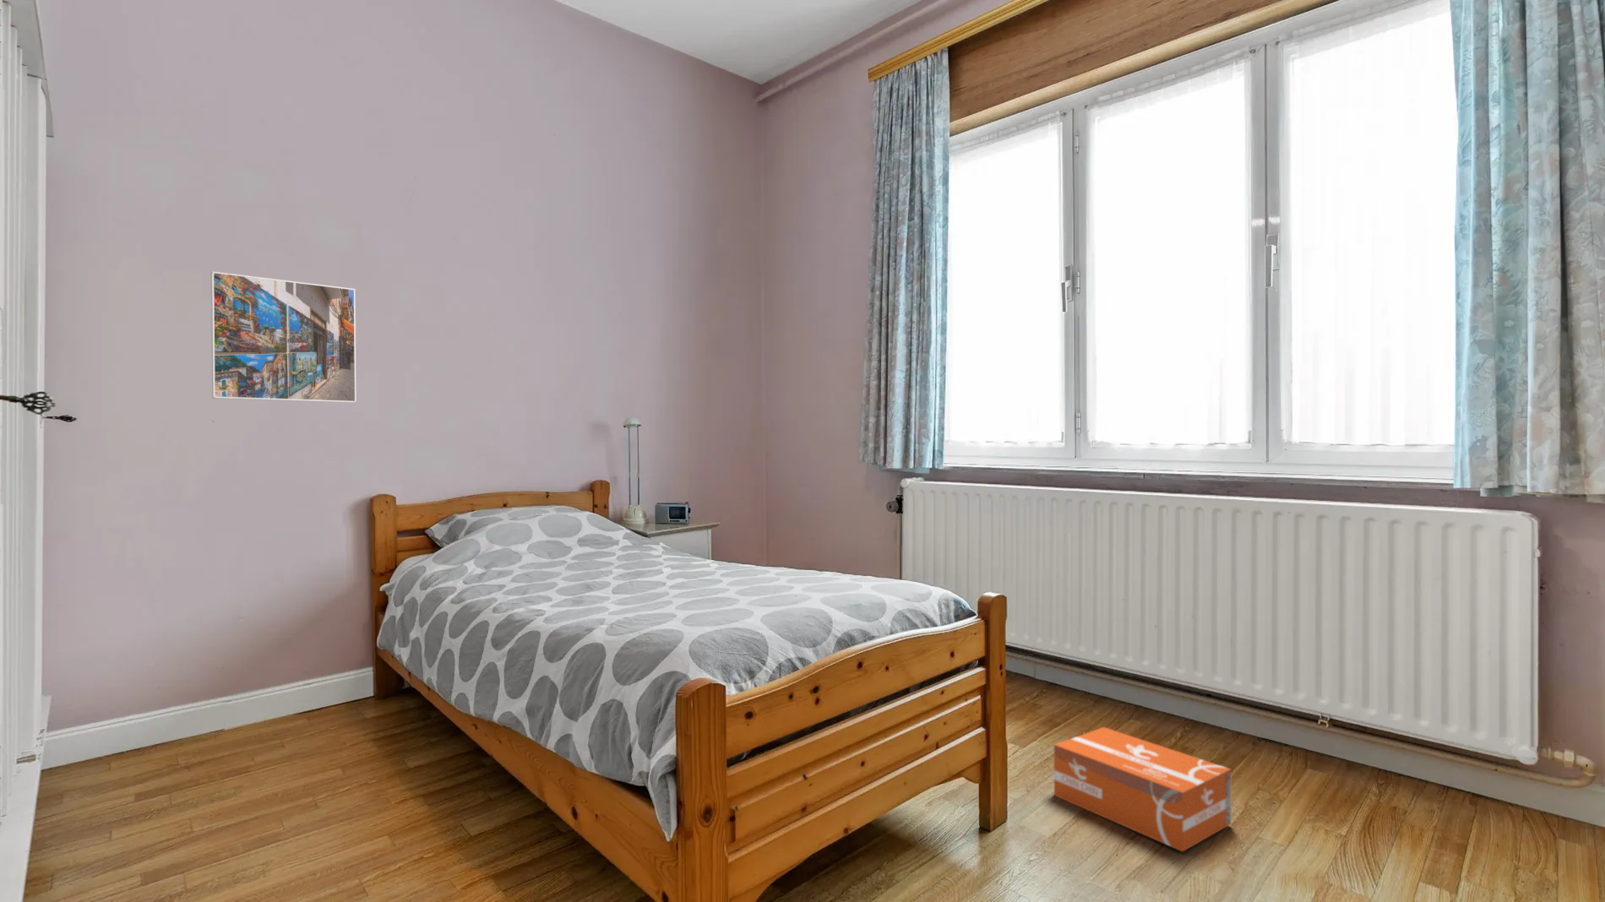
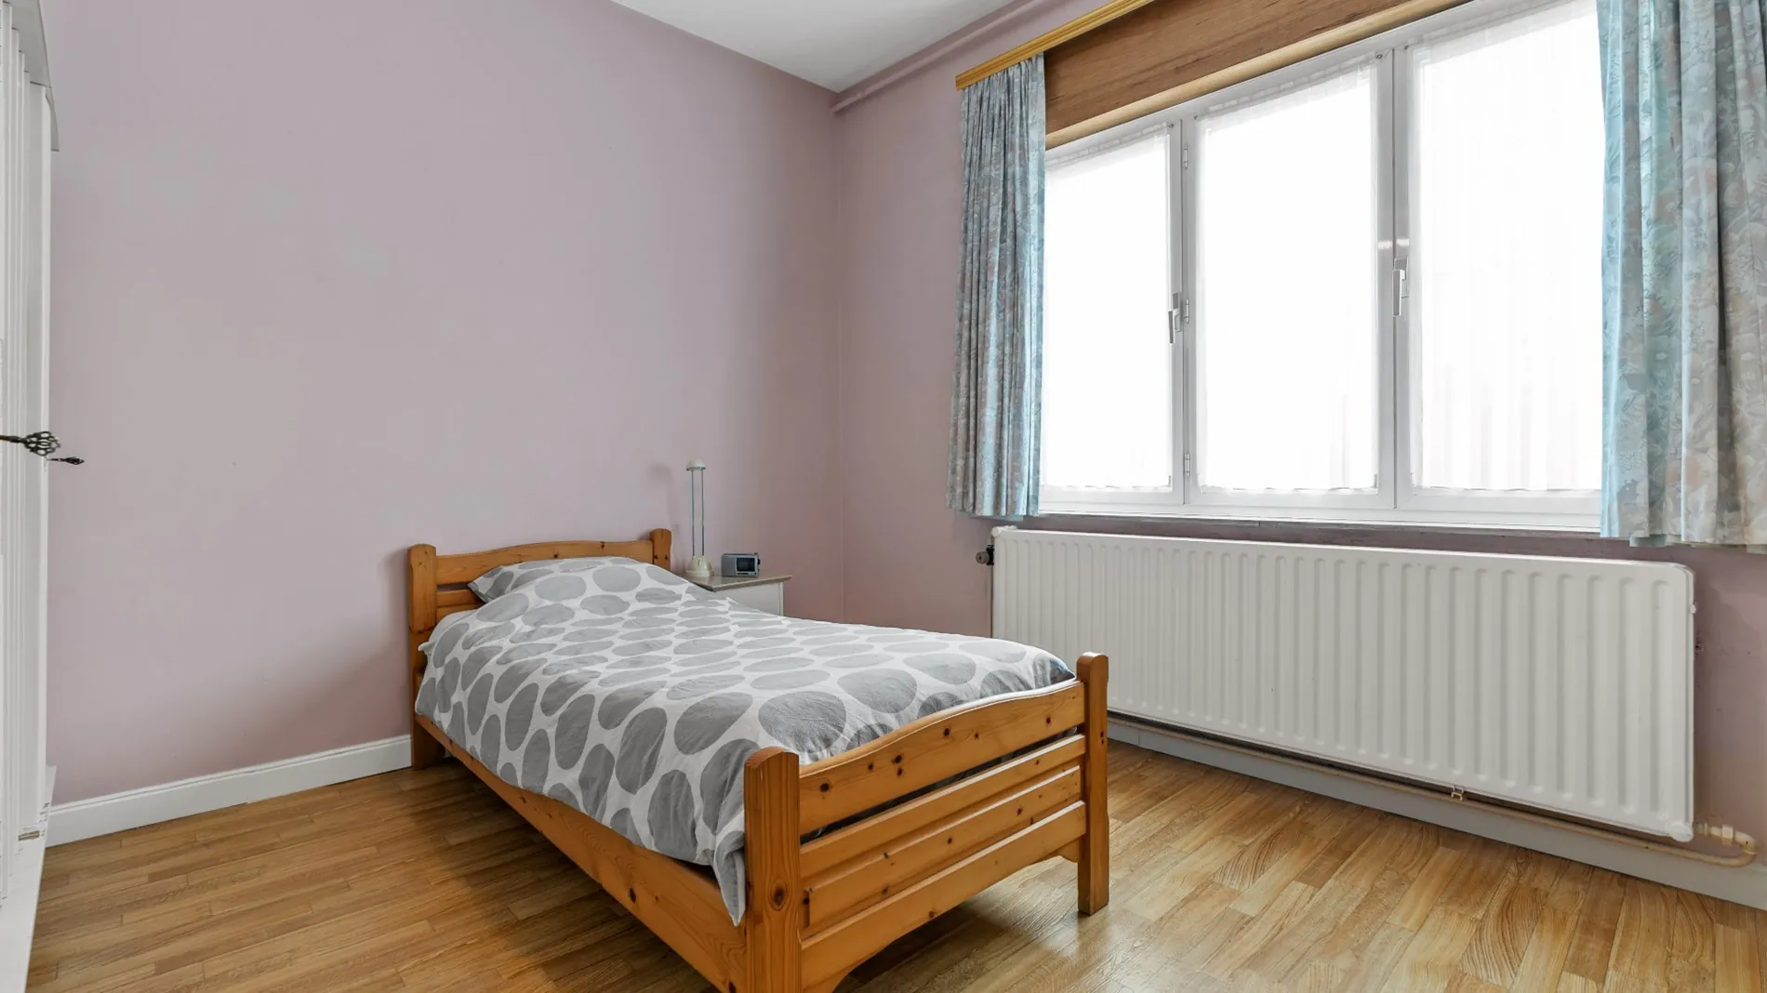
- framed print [211,270,357,404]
- cardboard box [1054,727,1231,852]
